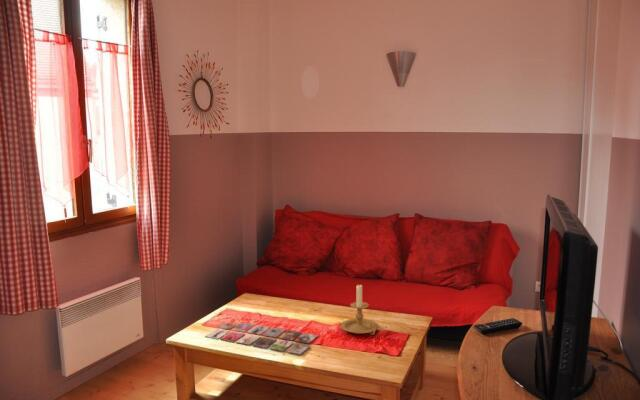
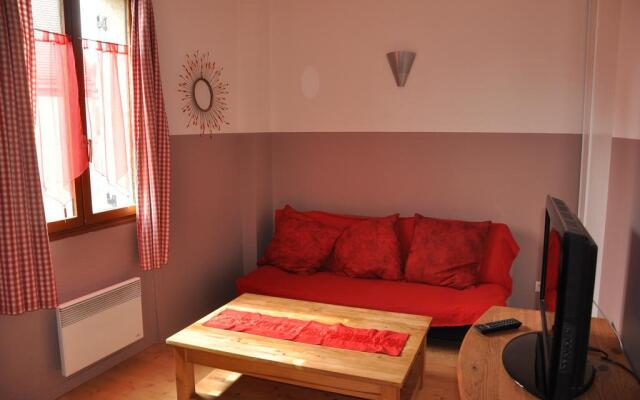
- candle holder [339,283,380,336]
- magazine [204,322,319,355]
